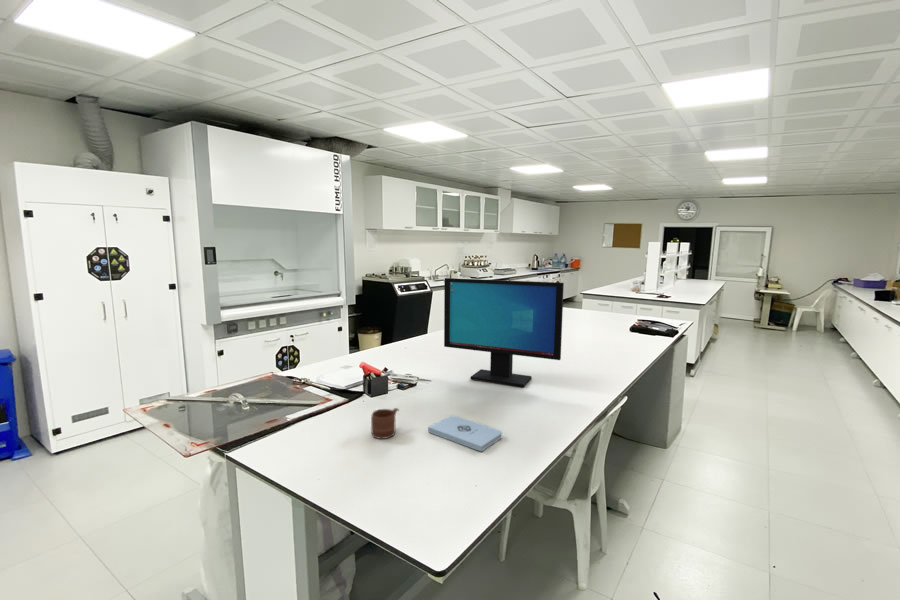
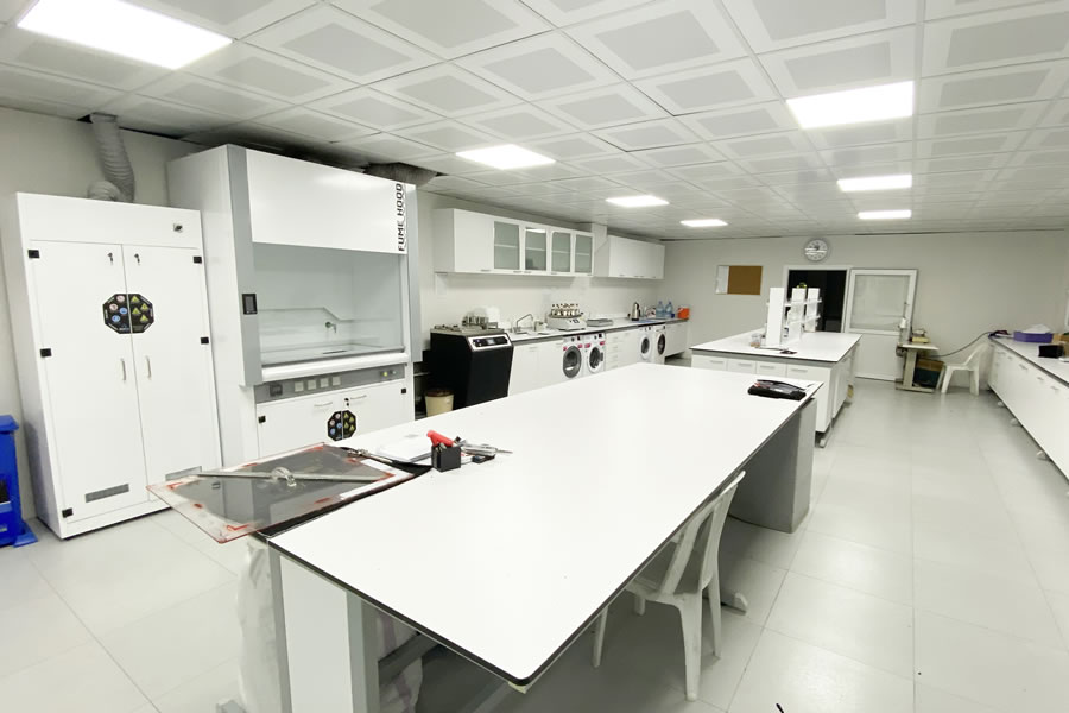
- computer monitor [443,277,565,388]
- mug [370,407,401,440]
- notepad [427,415,503,453]
